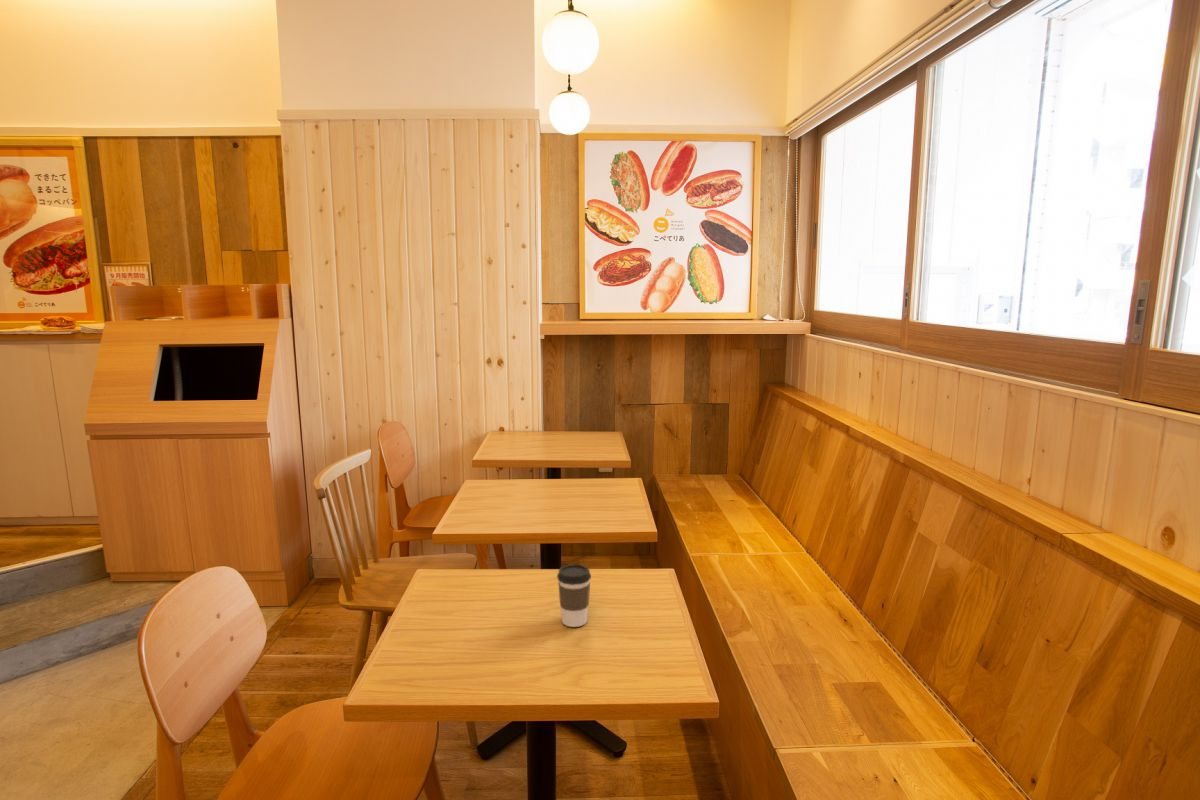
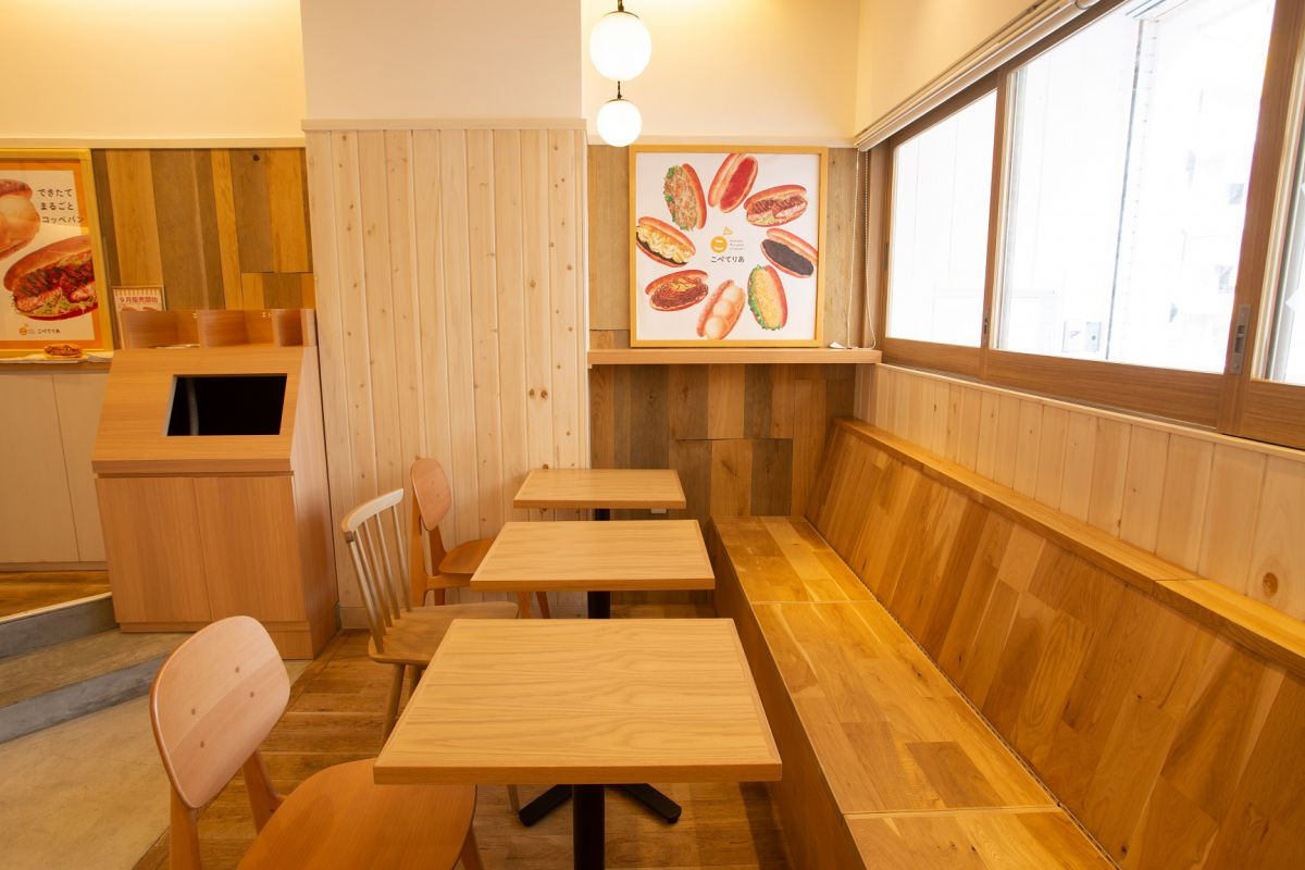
- coffee cup [556,563,592,628]
